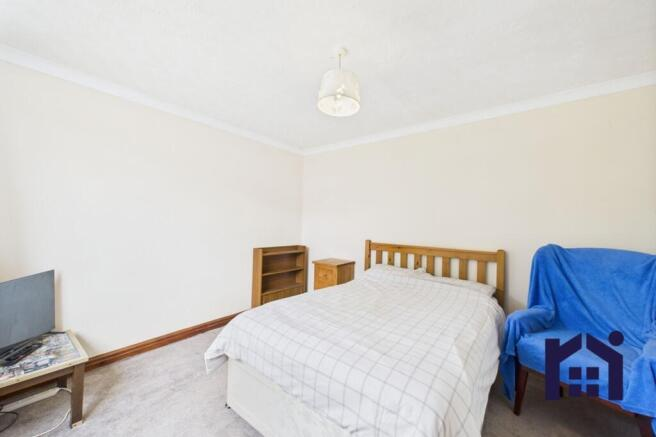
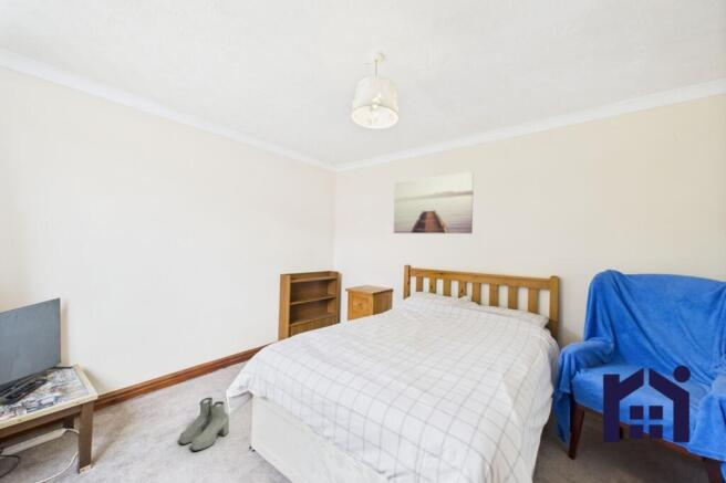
+ boots [178,397,230,452]
+ wall art [393,171,475,234]
